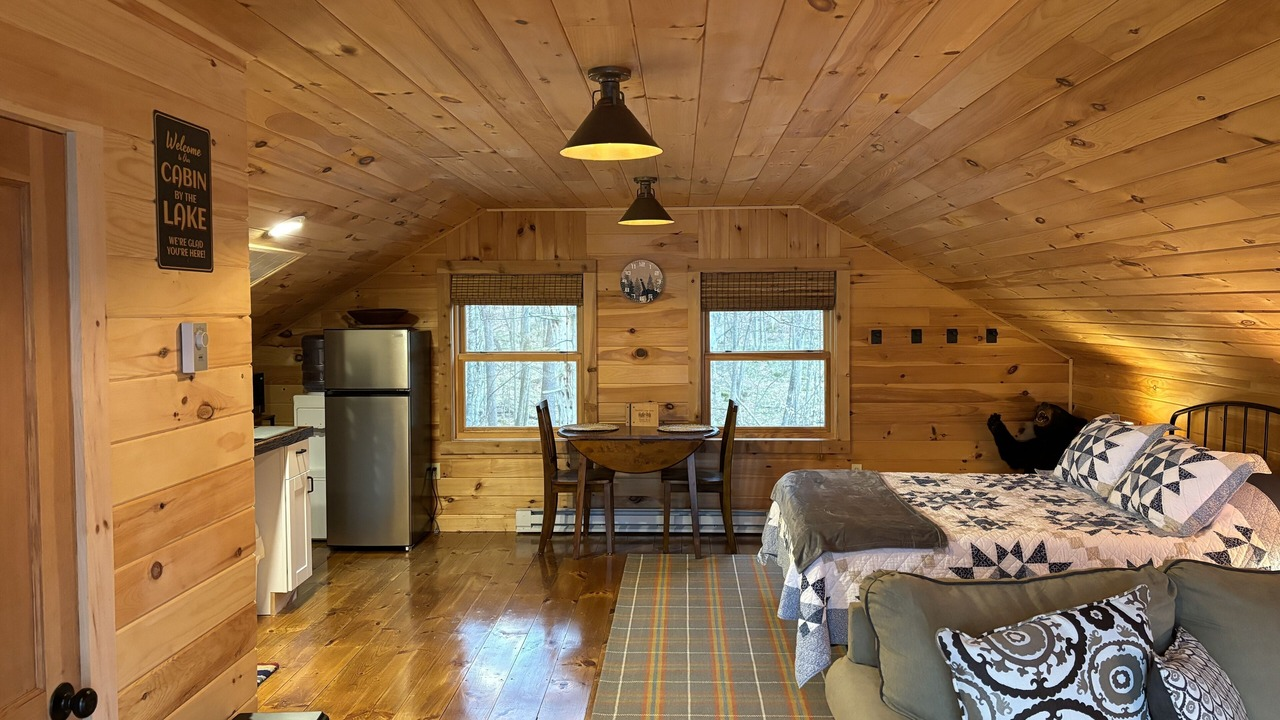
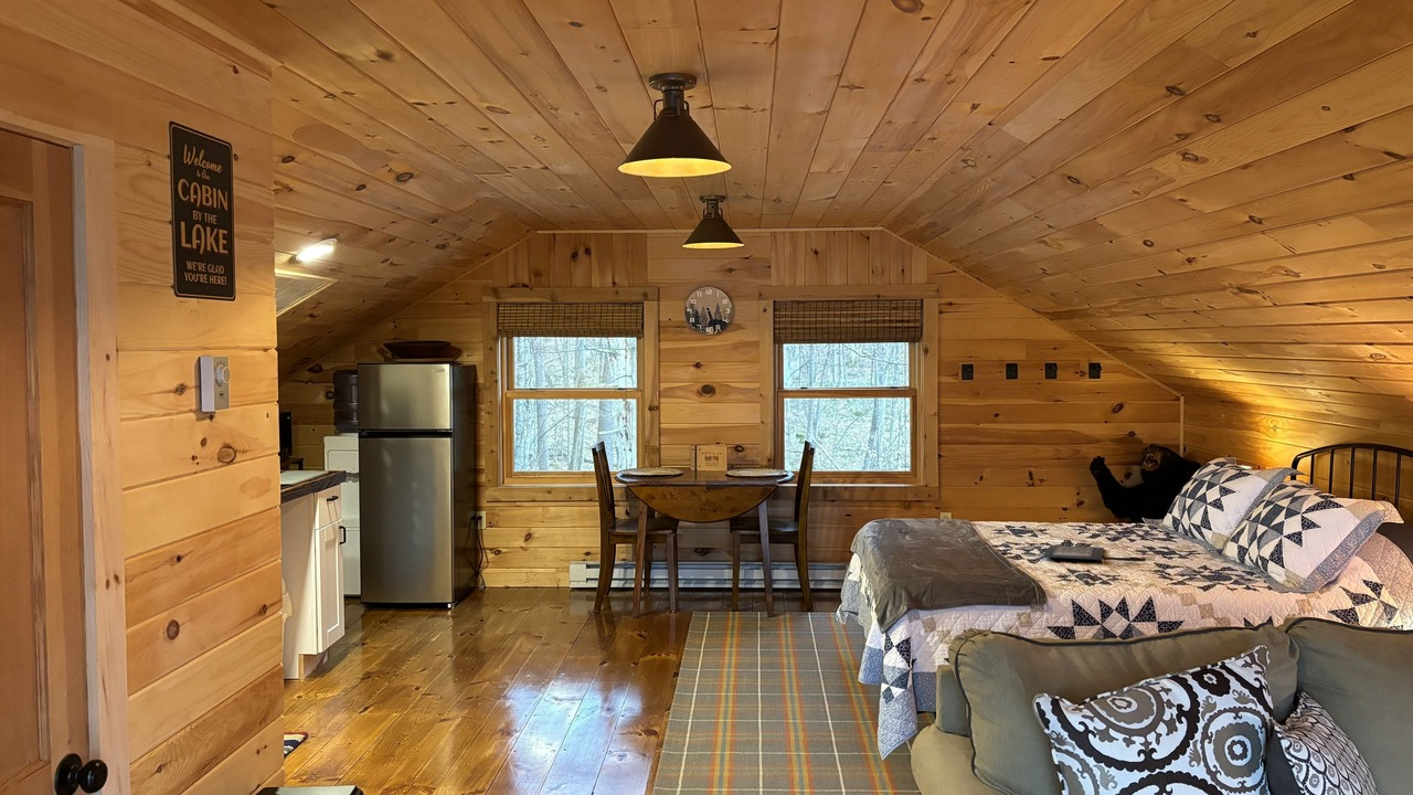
+ clutch bag [1043,544,1147,565]
